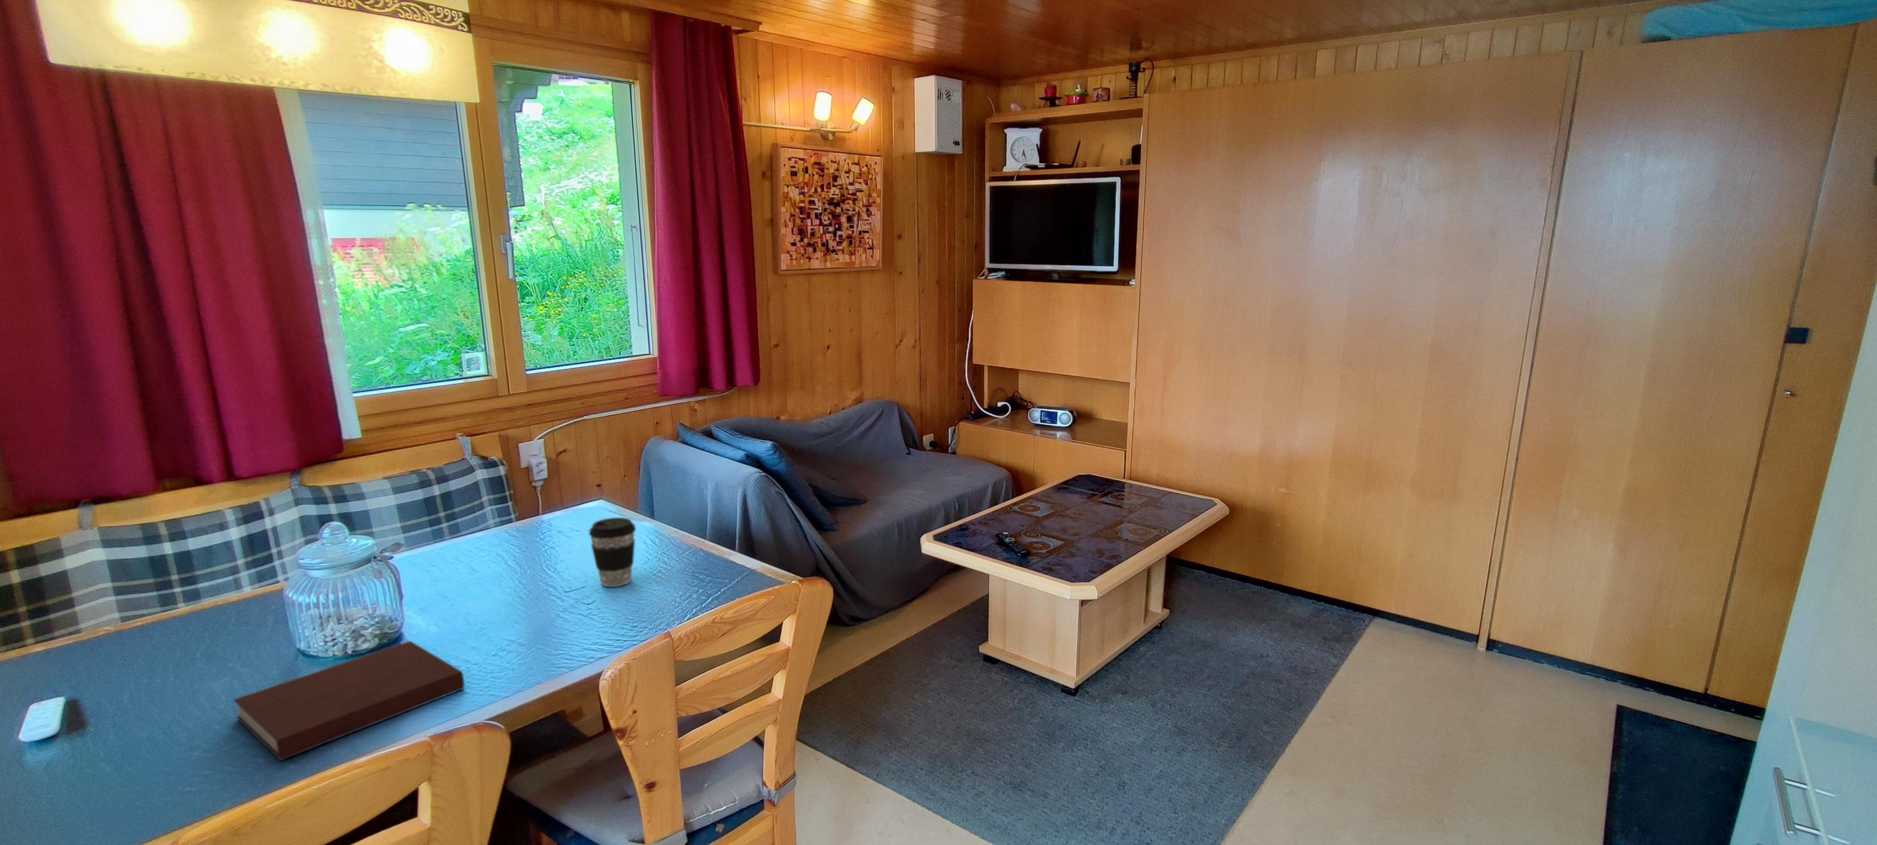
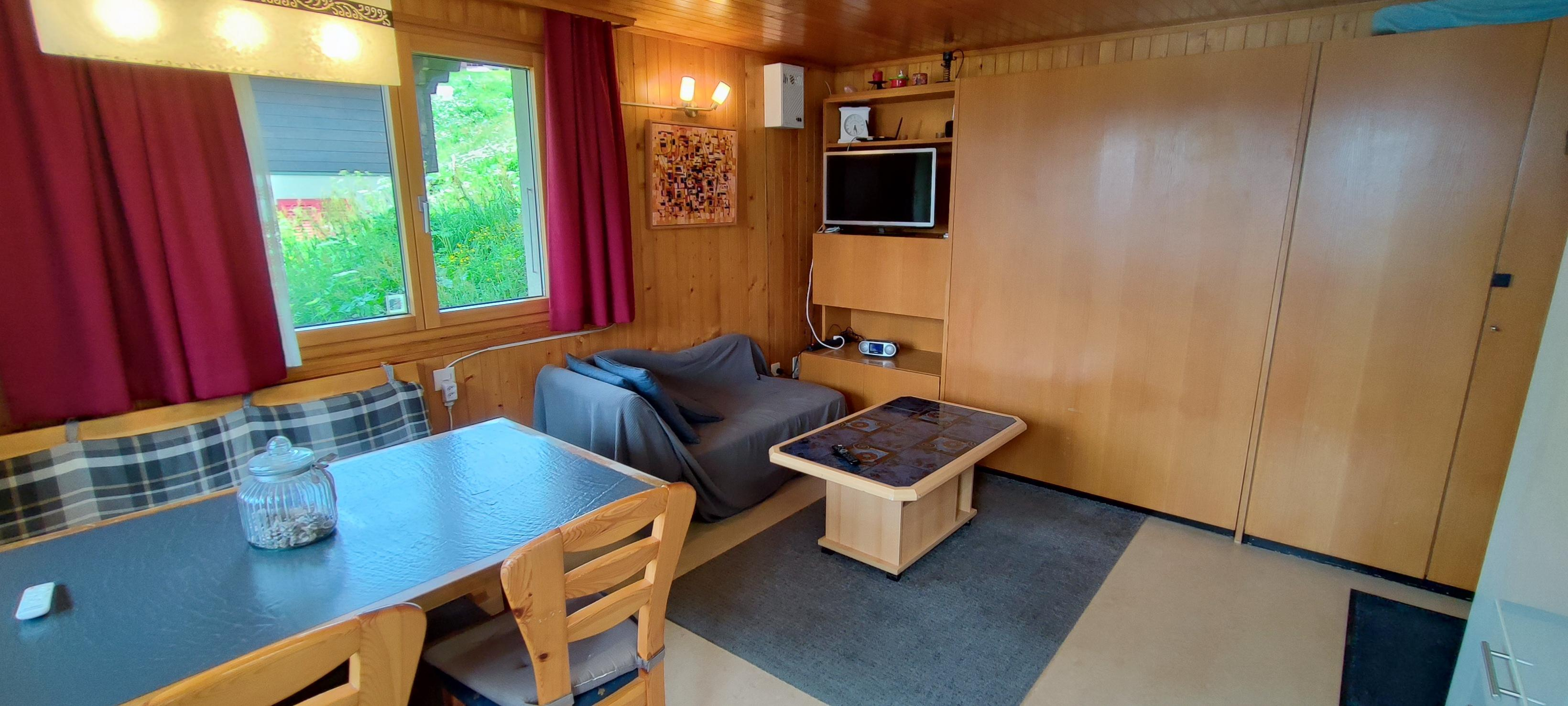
- notebook [232,640,464,761]
- coffee cup [588,517,637,588]
